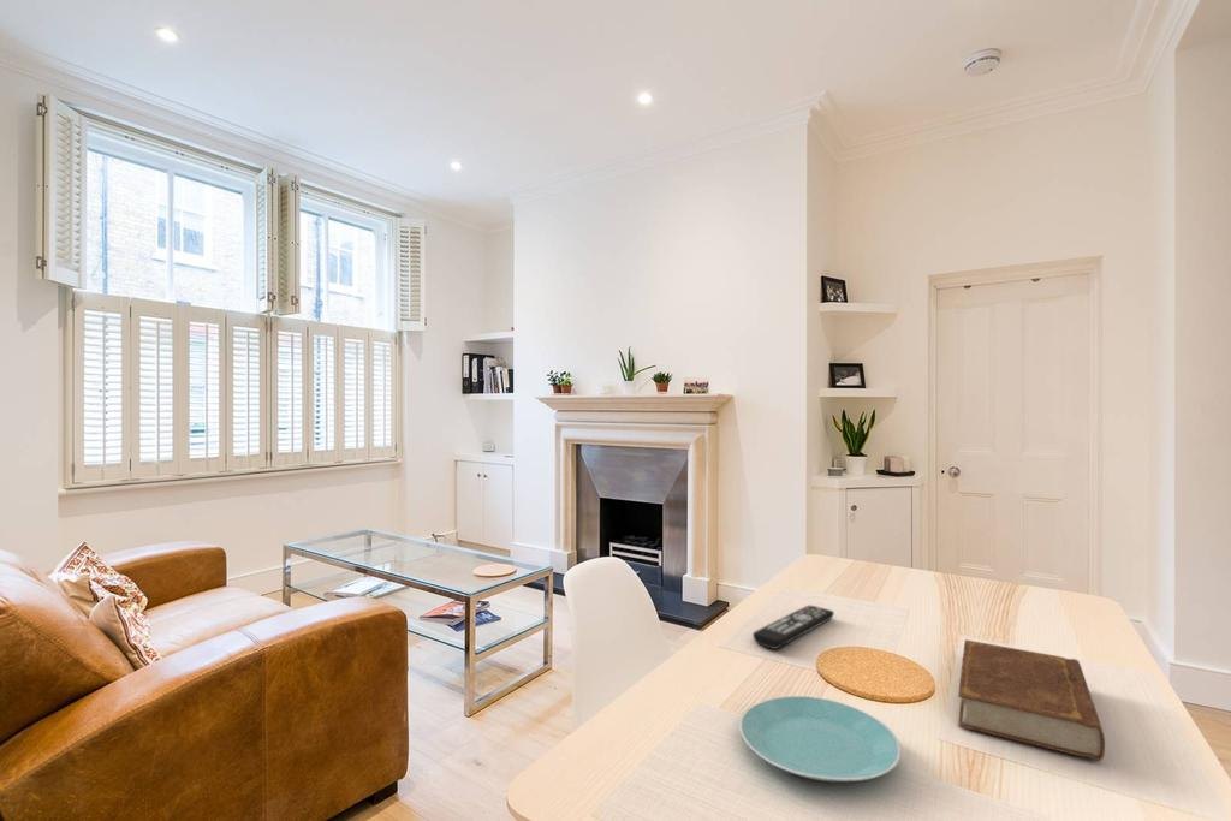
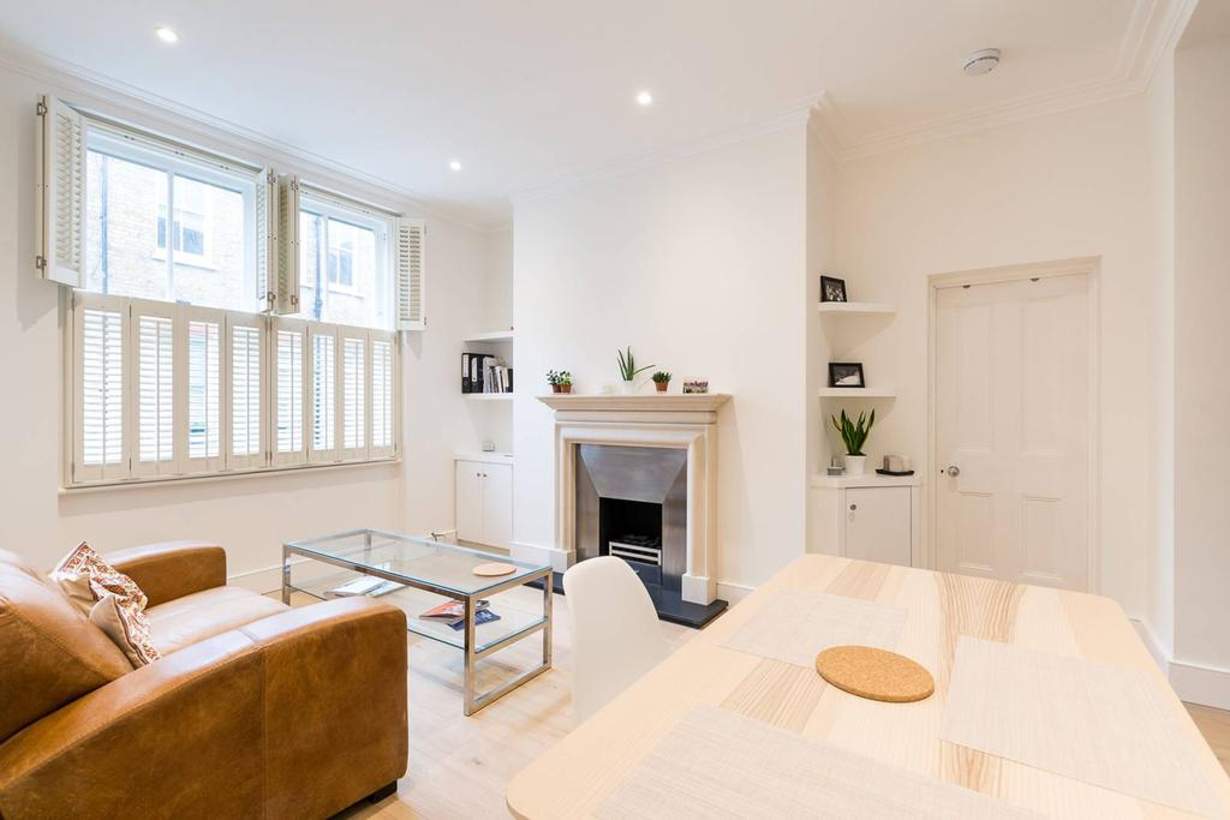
- book [957,638,1106,762]
- plate [738,695,903,783]
- remote control [751,605,835,650]
